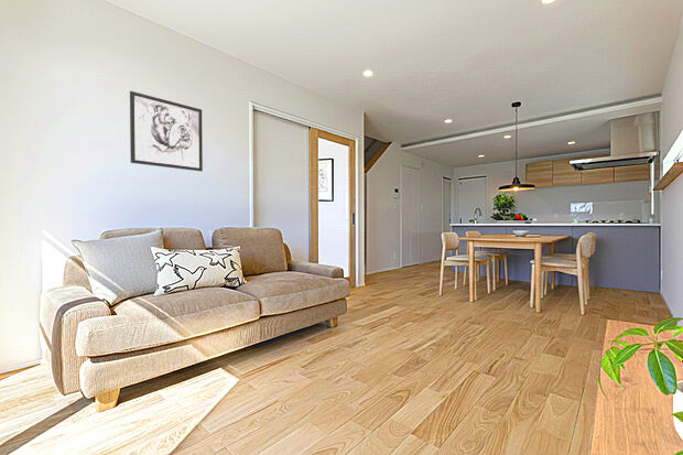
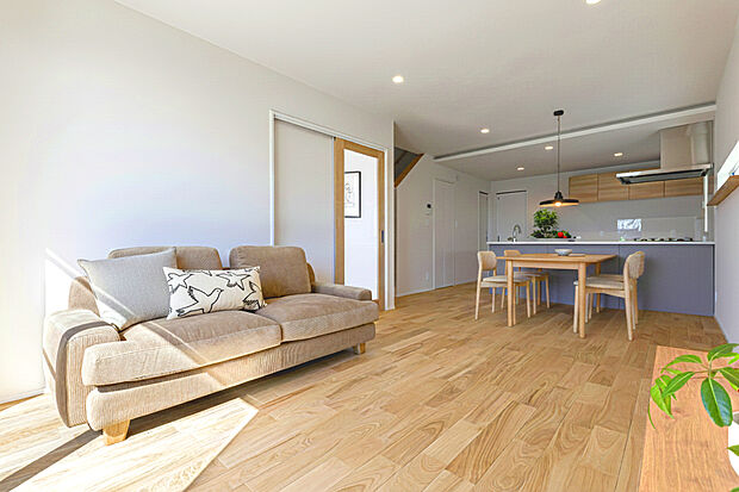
- wall art [129,90,204,172]
